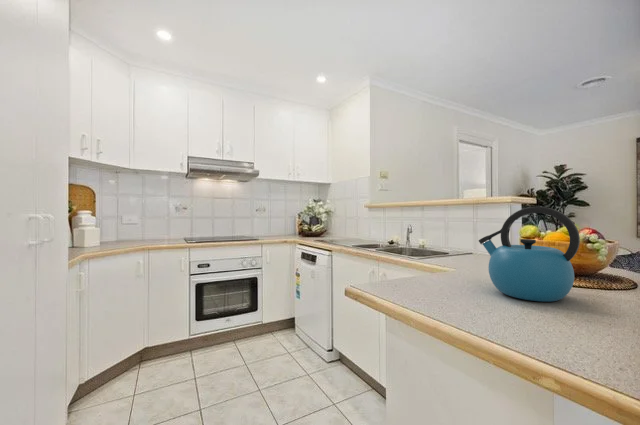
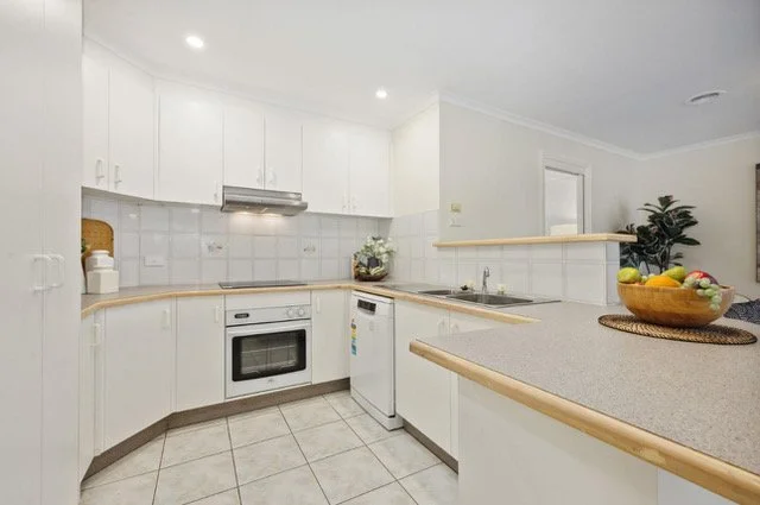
- kettle [478,206,581,303]
